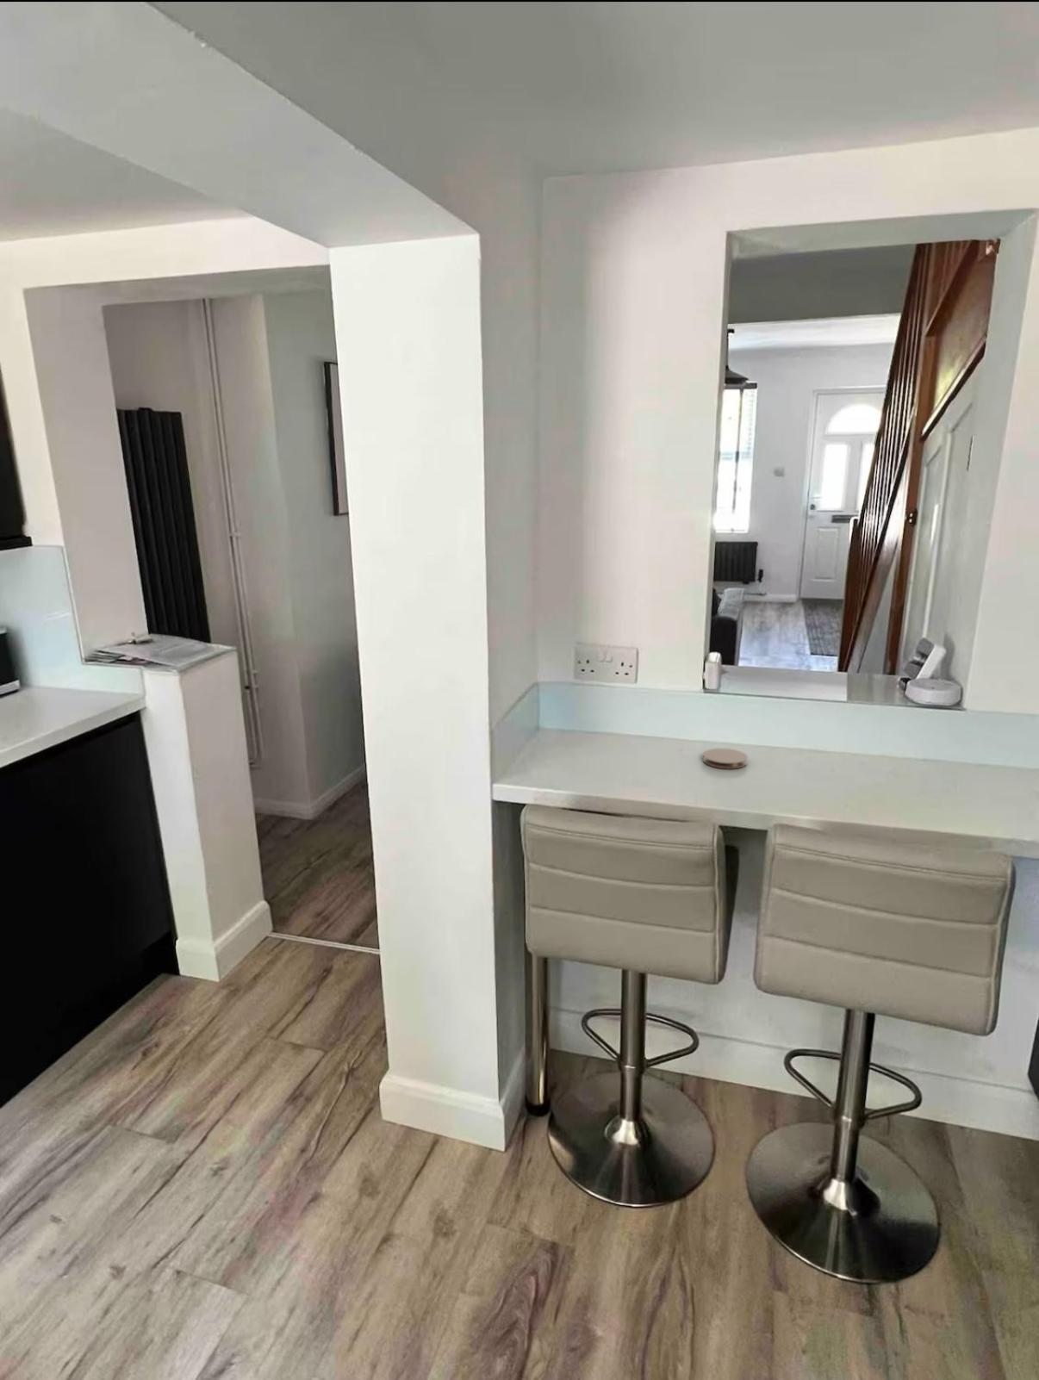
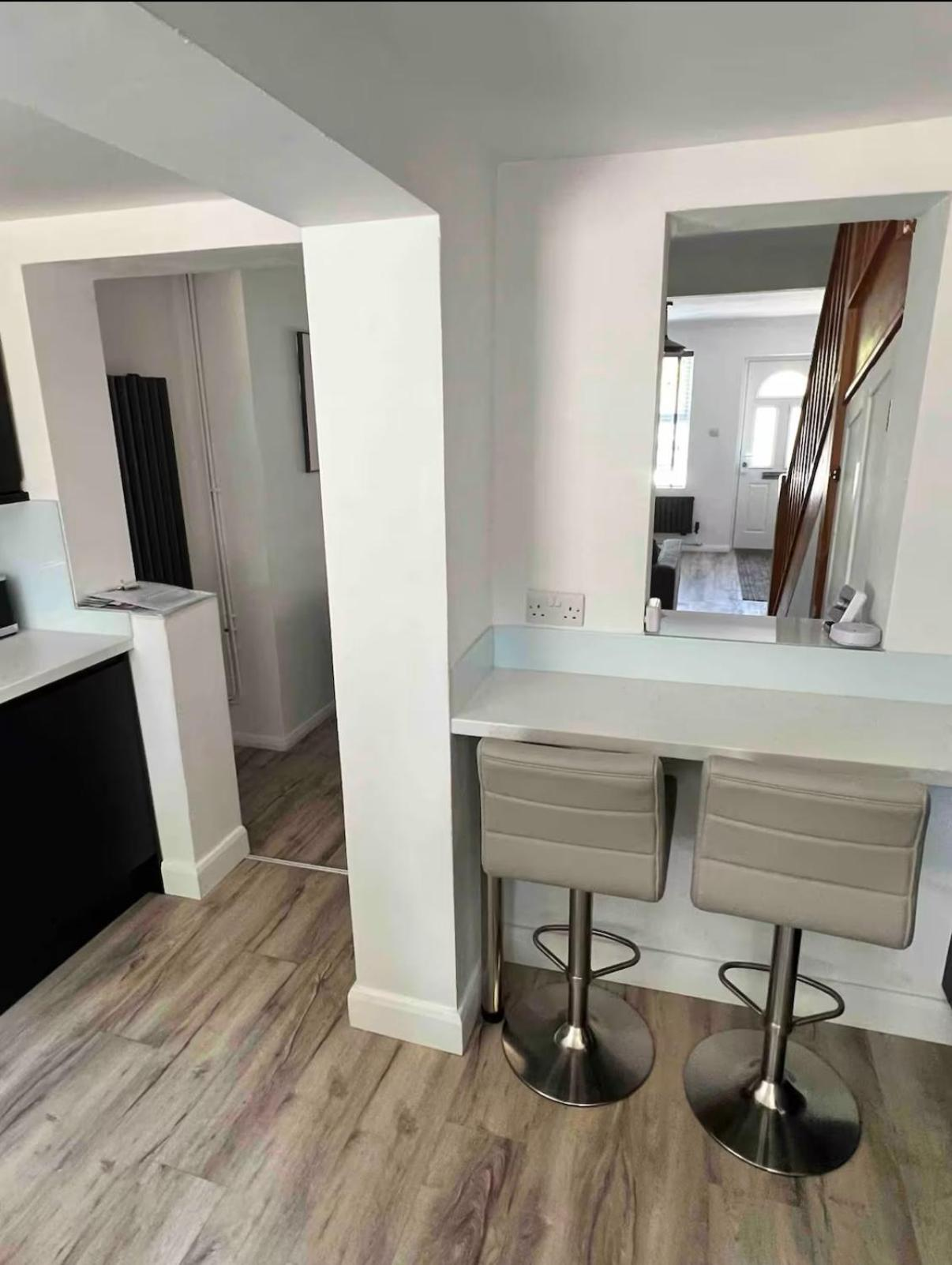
- coaster [702,747,749,769]
